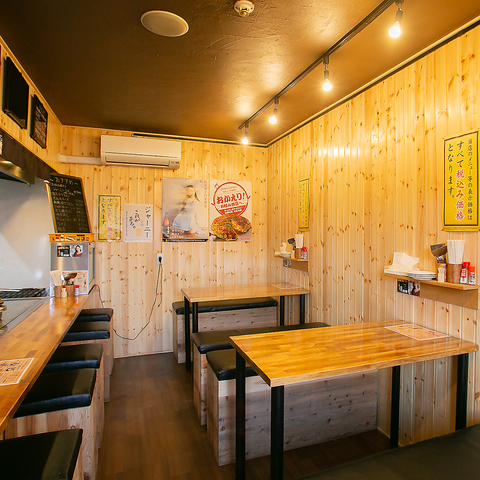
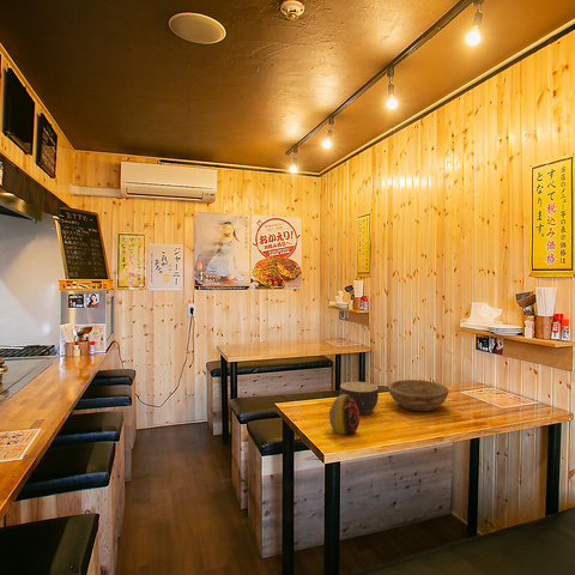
+ decorative egg [328,394,361,436]
+ bowl [387,379,449,412]
+ bowl [339,381,380,416]
